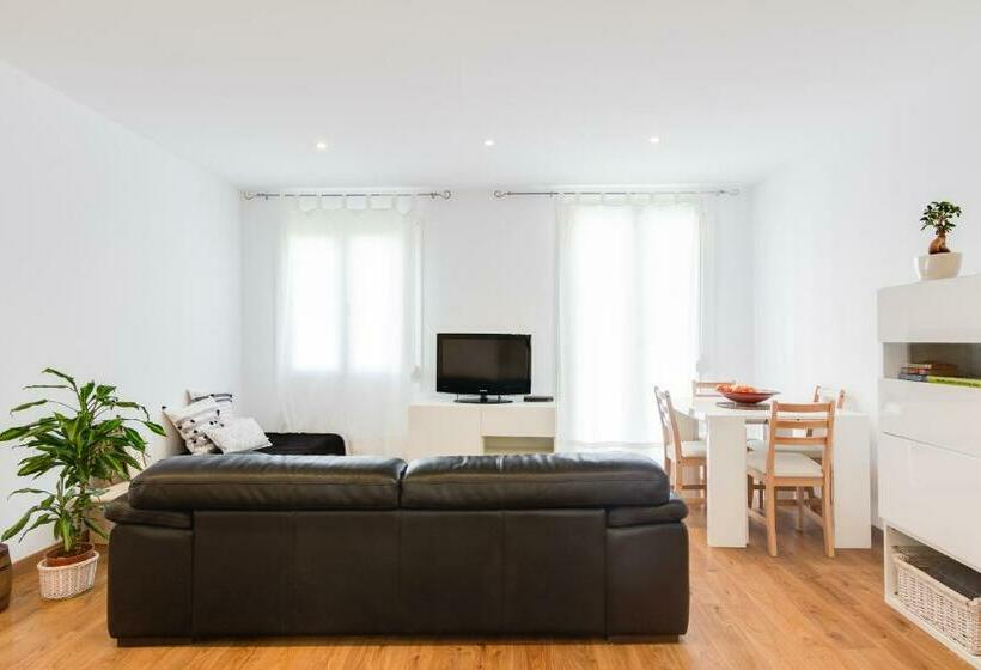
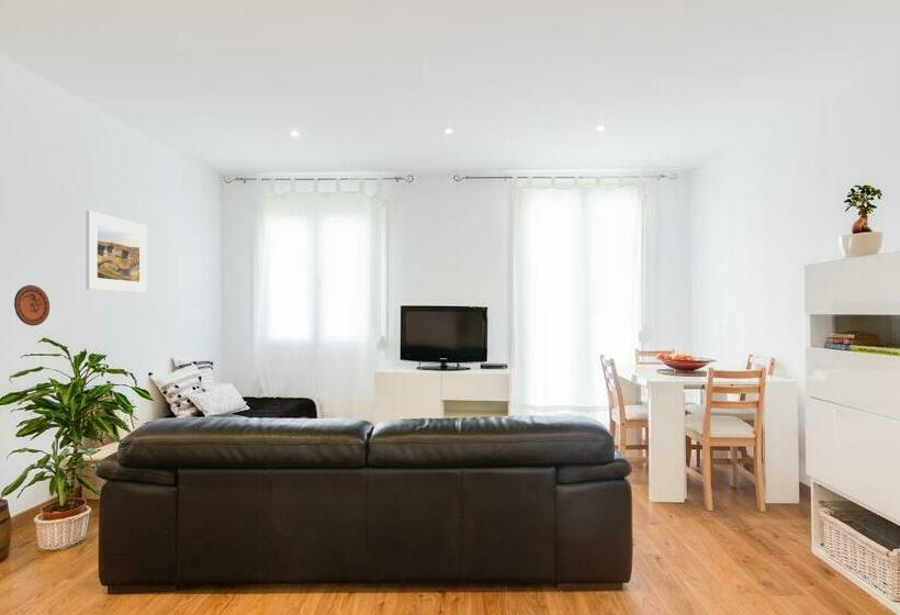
+ decorative plate [13,284,50,327]
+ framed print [85,210,148,294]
